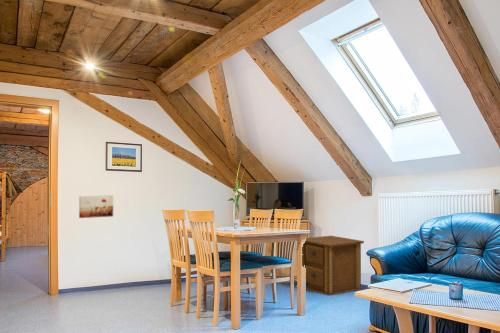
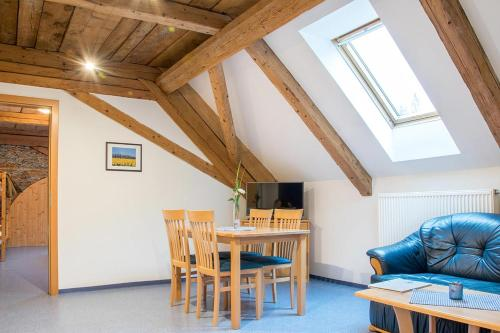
- side table [301,235,365,297]
- wall art [78,194,114,219]
